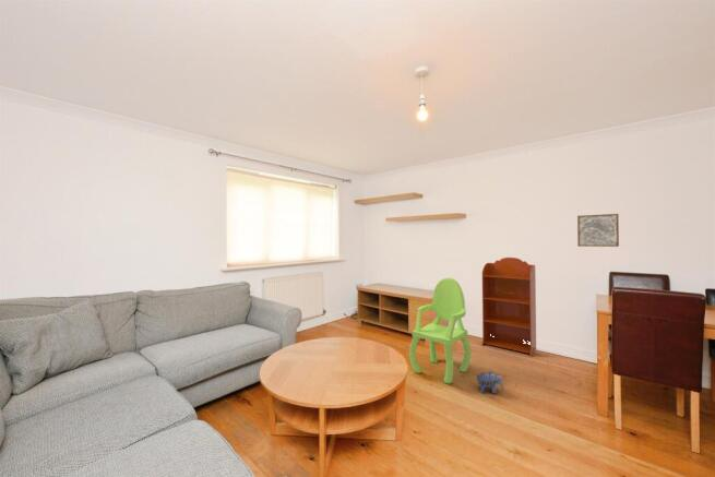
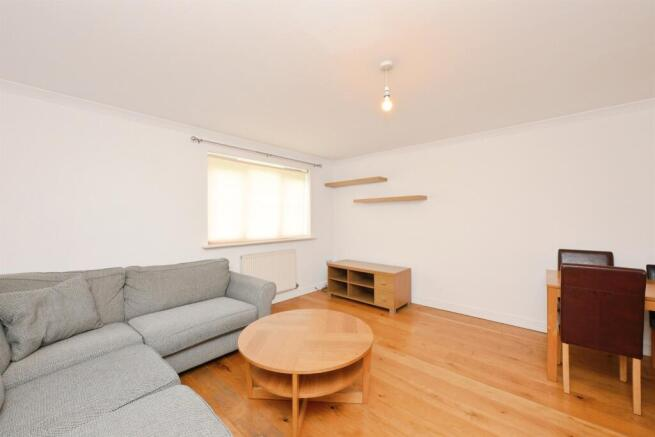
- plush toy [475,370,505,395]
- armchair [408,277,473,385]
- wall art [576,213,620,248]
- bookcase [480,257,537,357]
